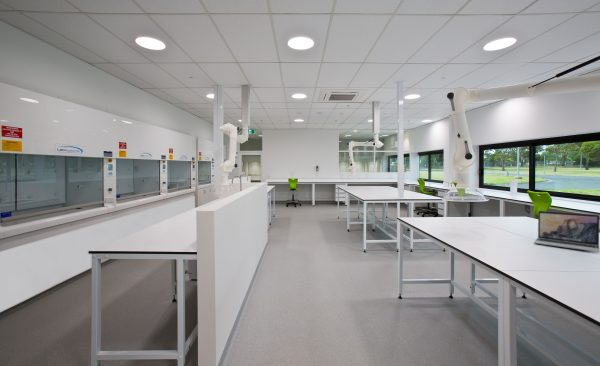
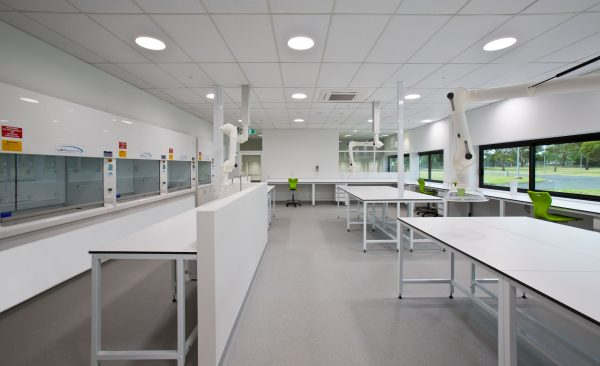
- laptop [533,210,600,253]
